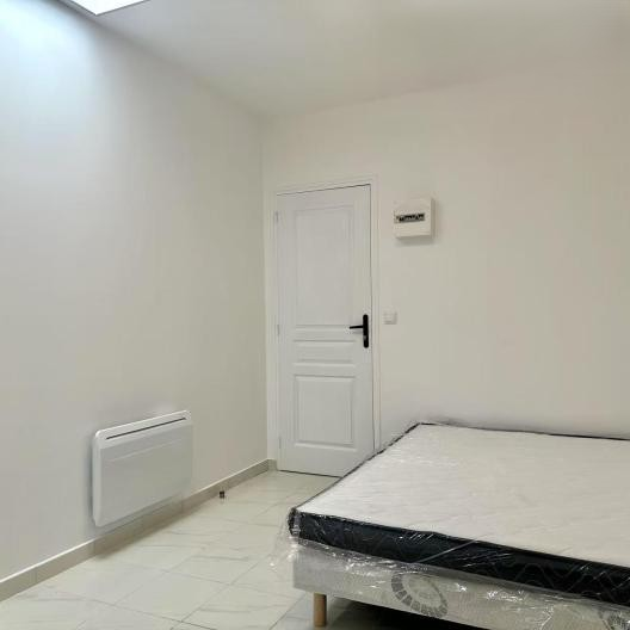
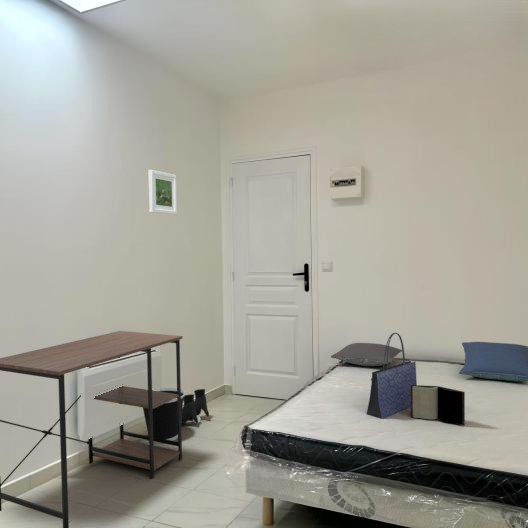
+ tote bag [366,332,418,420]
+ pillow [330,342,402,367]
+ book [410,384,466,427]
+ desk [0,330,184,528]
+ pillow [458,341,528,382]
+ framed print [148,169,178,215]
+ boots [181,388,210,424]
+ wastebasket [142,387,186,444]
